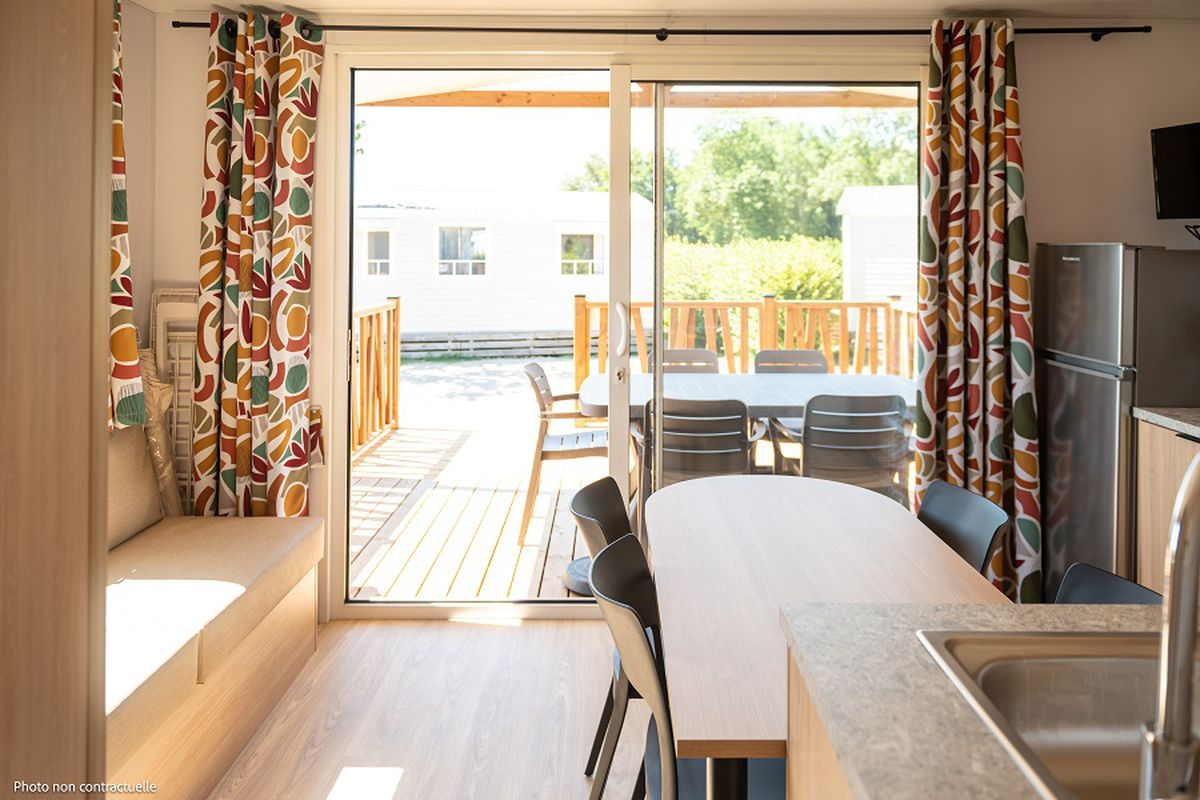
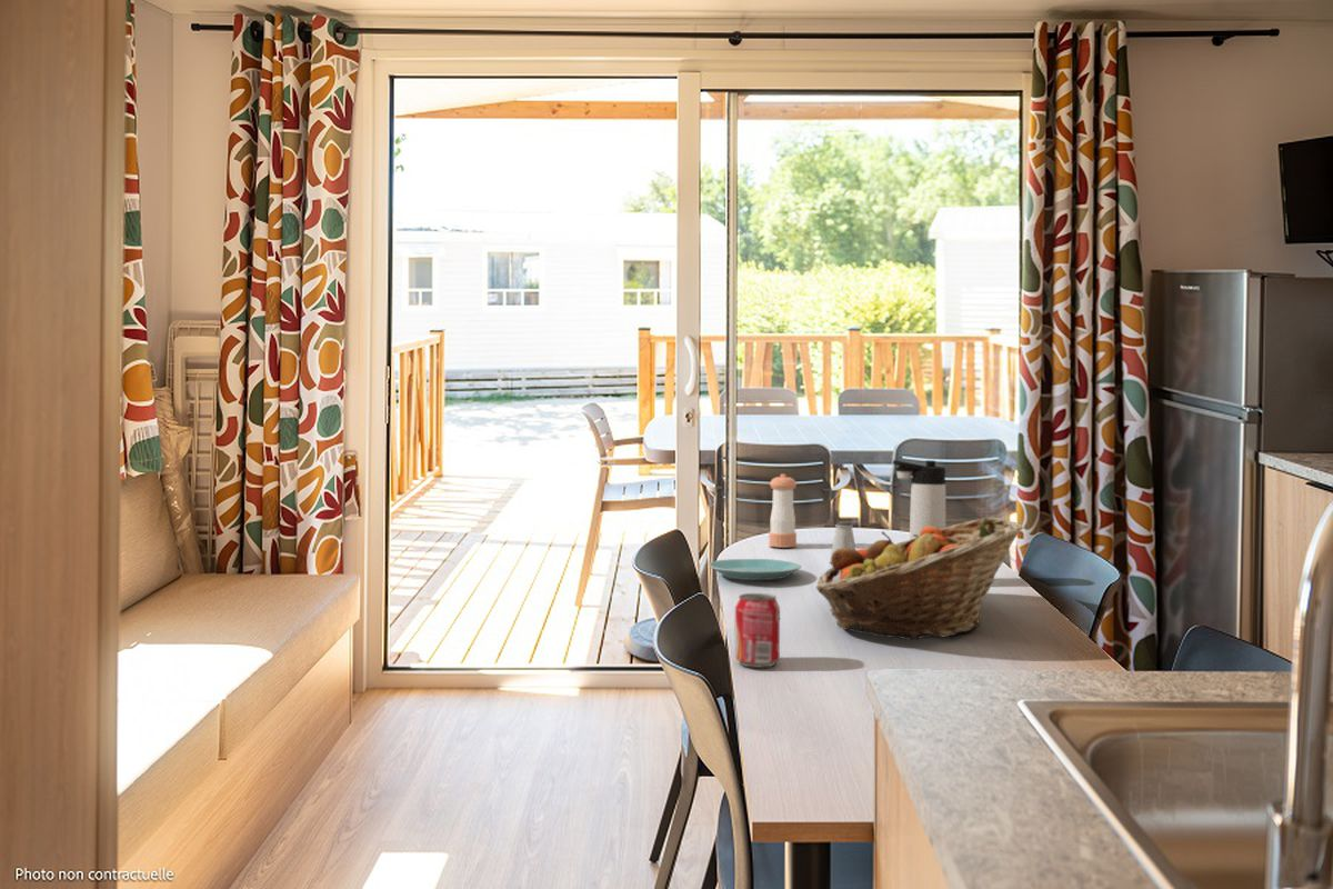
+ fruit basket [815,516,1024,641]
+ pepper shaker [768,473,798,549]
+ saltshaker [828,520,858,563]
+ beverage can [733,592,781,668]
+ plate [708,558,803,581]
+ thermos bottle [891,459,946,540]
